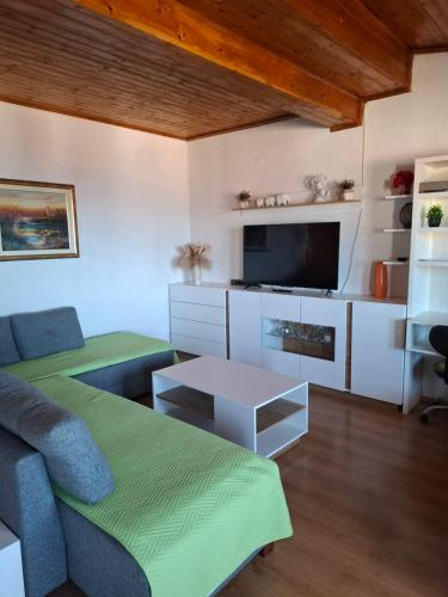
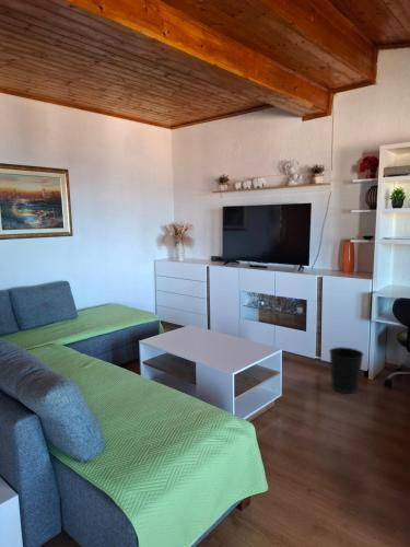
+ wastebasket [328,346,364,394]
